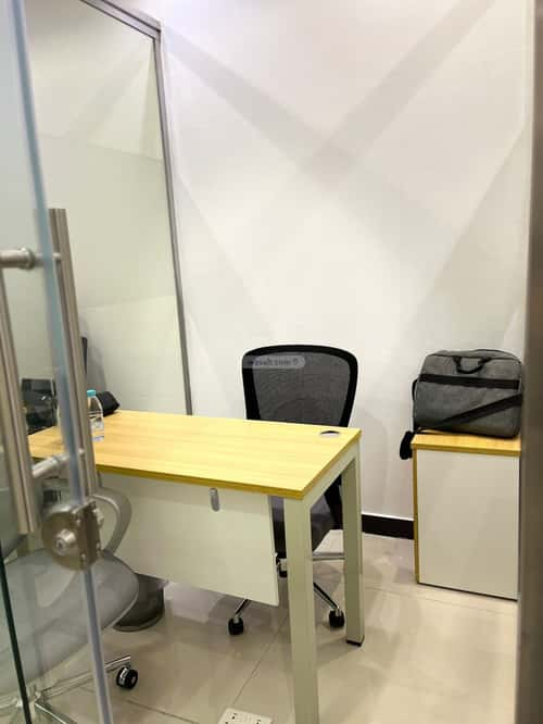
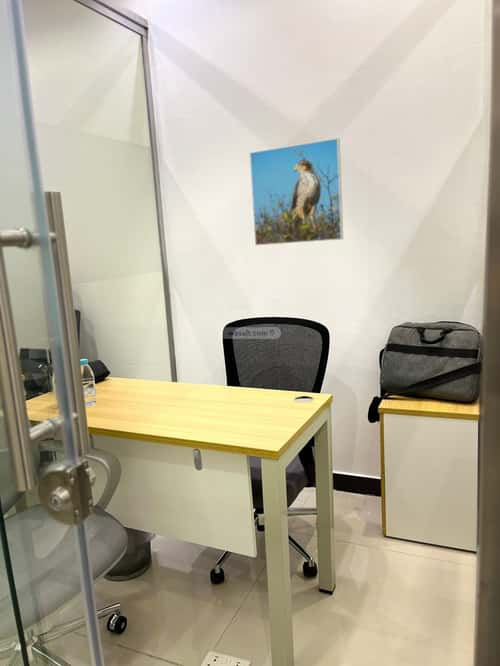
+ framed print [249,137,344,246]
